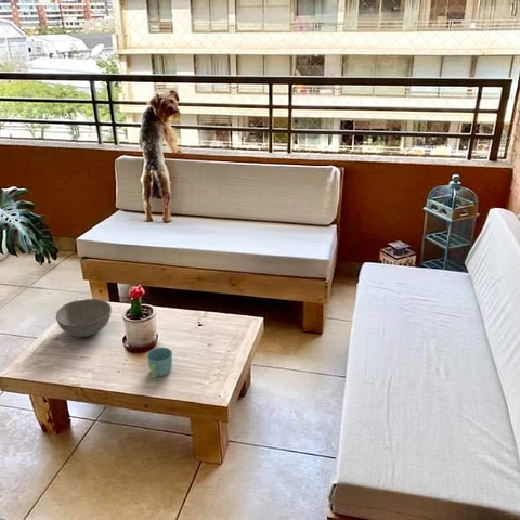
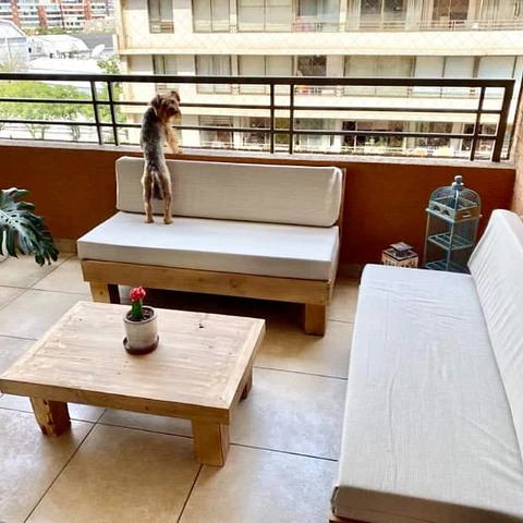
- bowl [55,298,113,338]
- mug [146,347,173,378]
